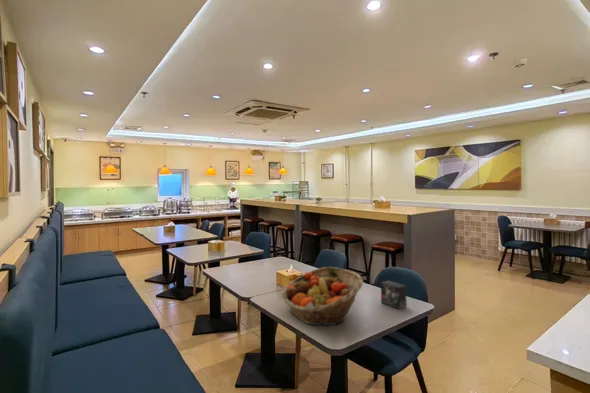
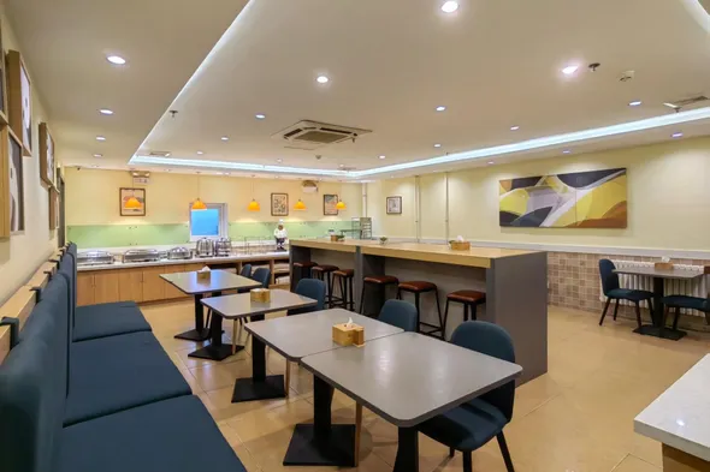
- fruit basket [281,266,364,326]
- small box [380,280,408,310]
